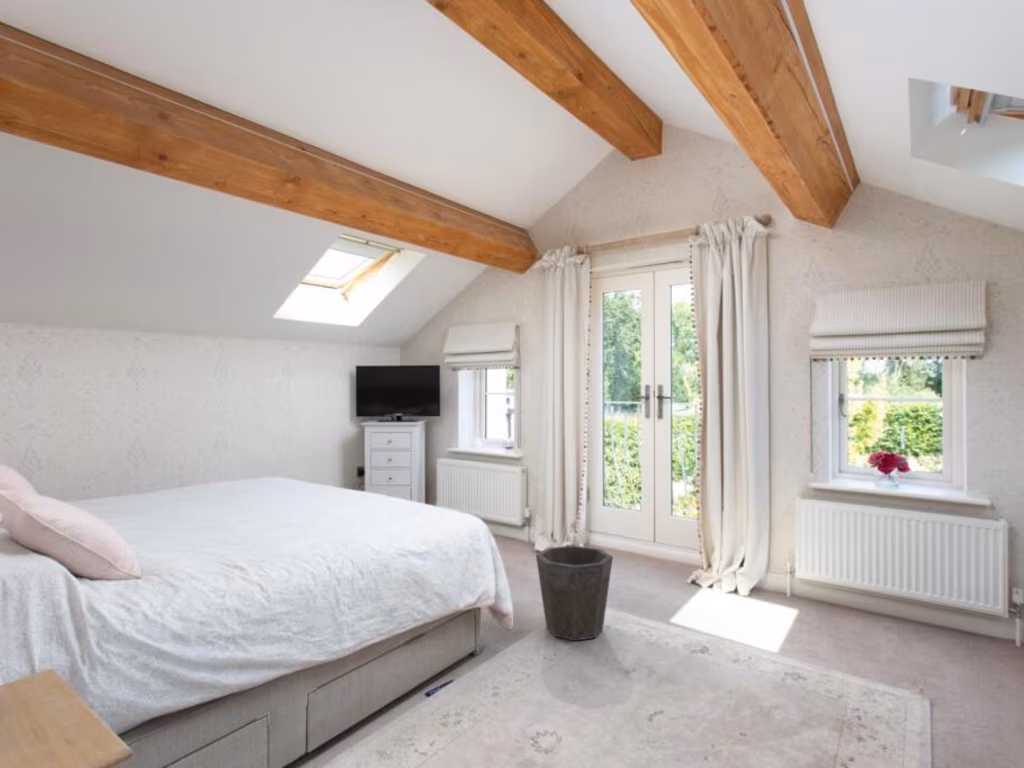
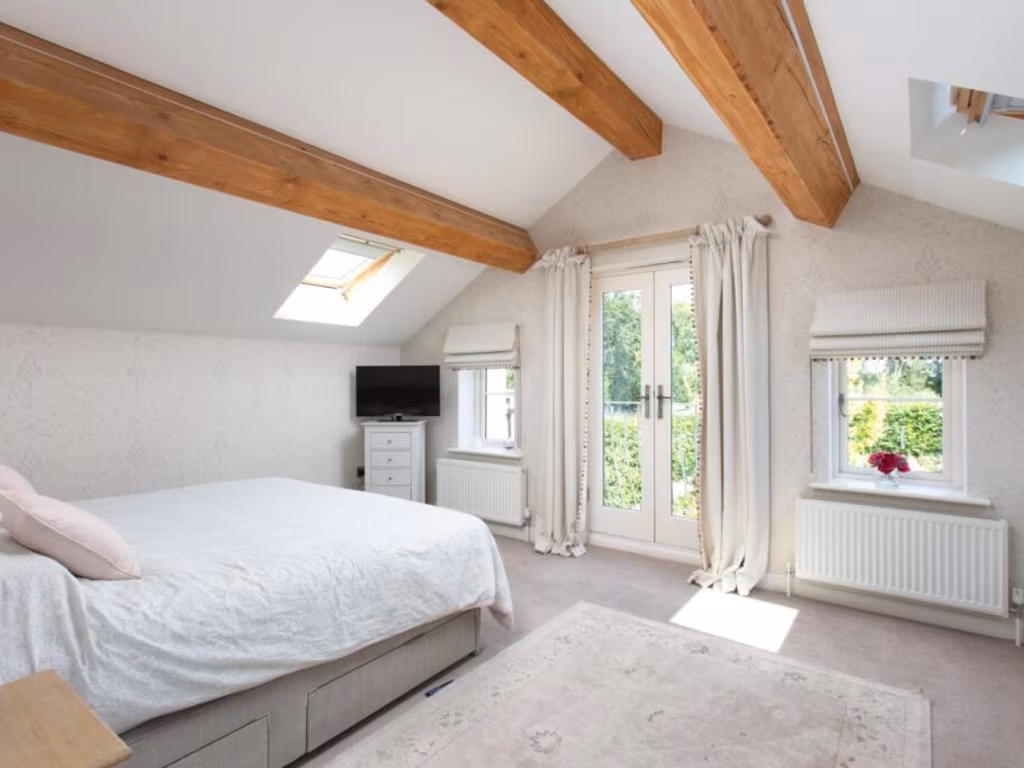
- waste bin [535,545,614,642]
